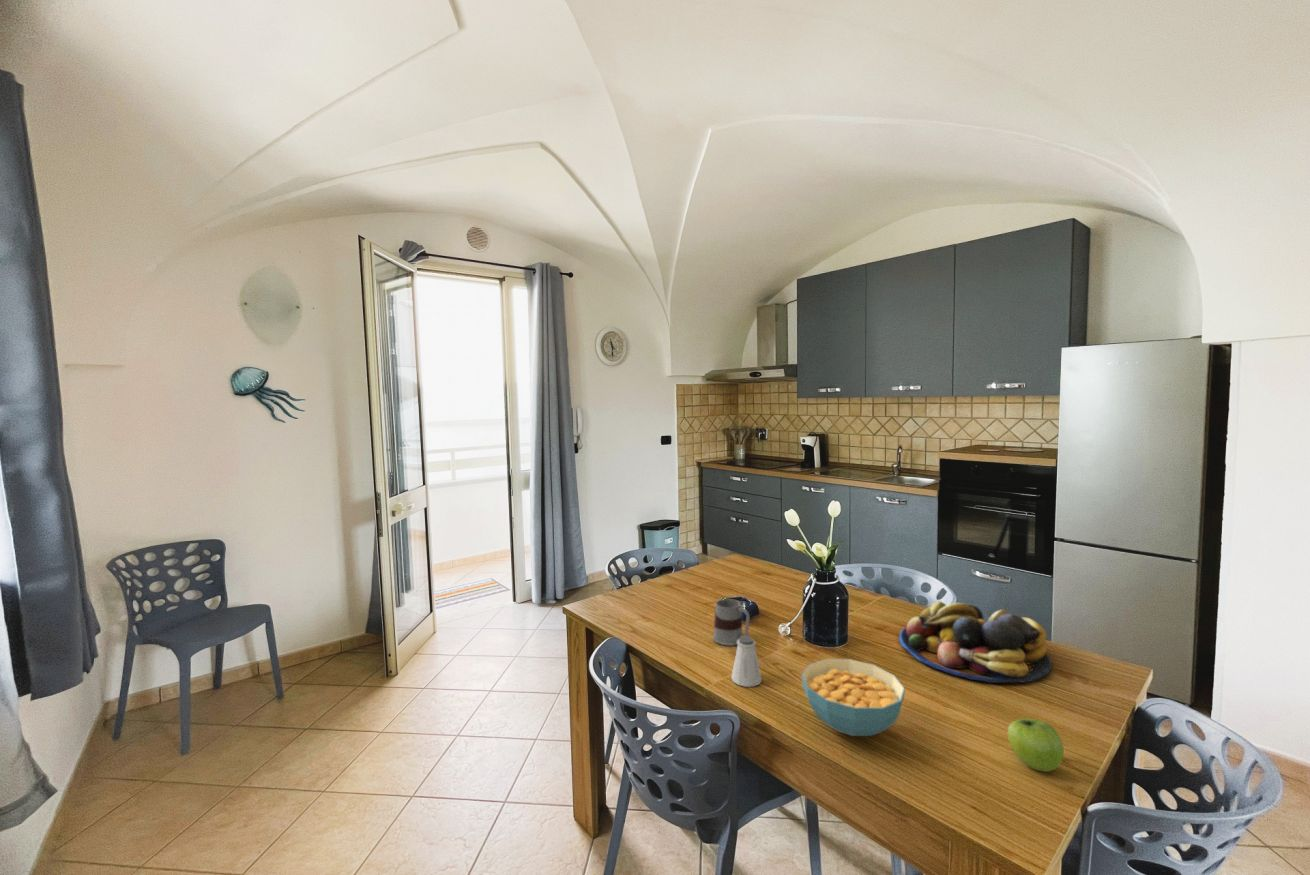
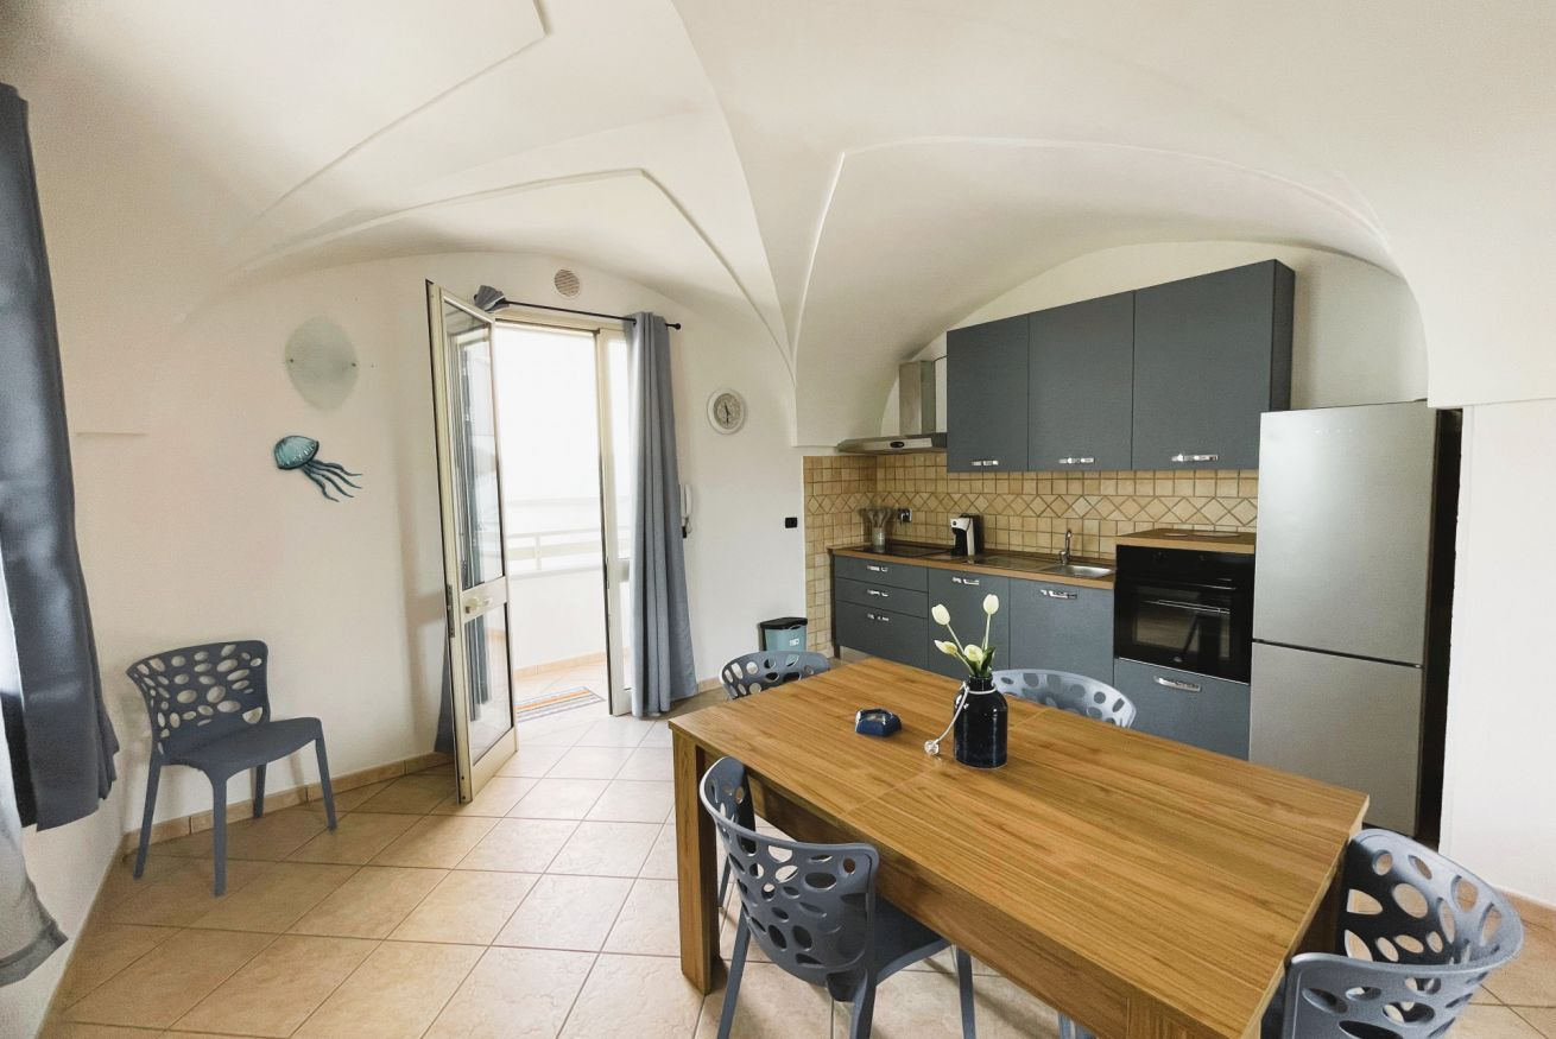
- cereal bowl [800,658,906,737]
- saltshaker [730,635,763,688]
- mug [712,598,751,647]
- fruit bowl [898,600,1053,684]
- fruit [1006,717,1065,773]
